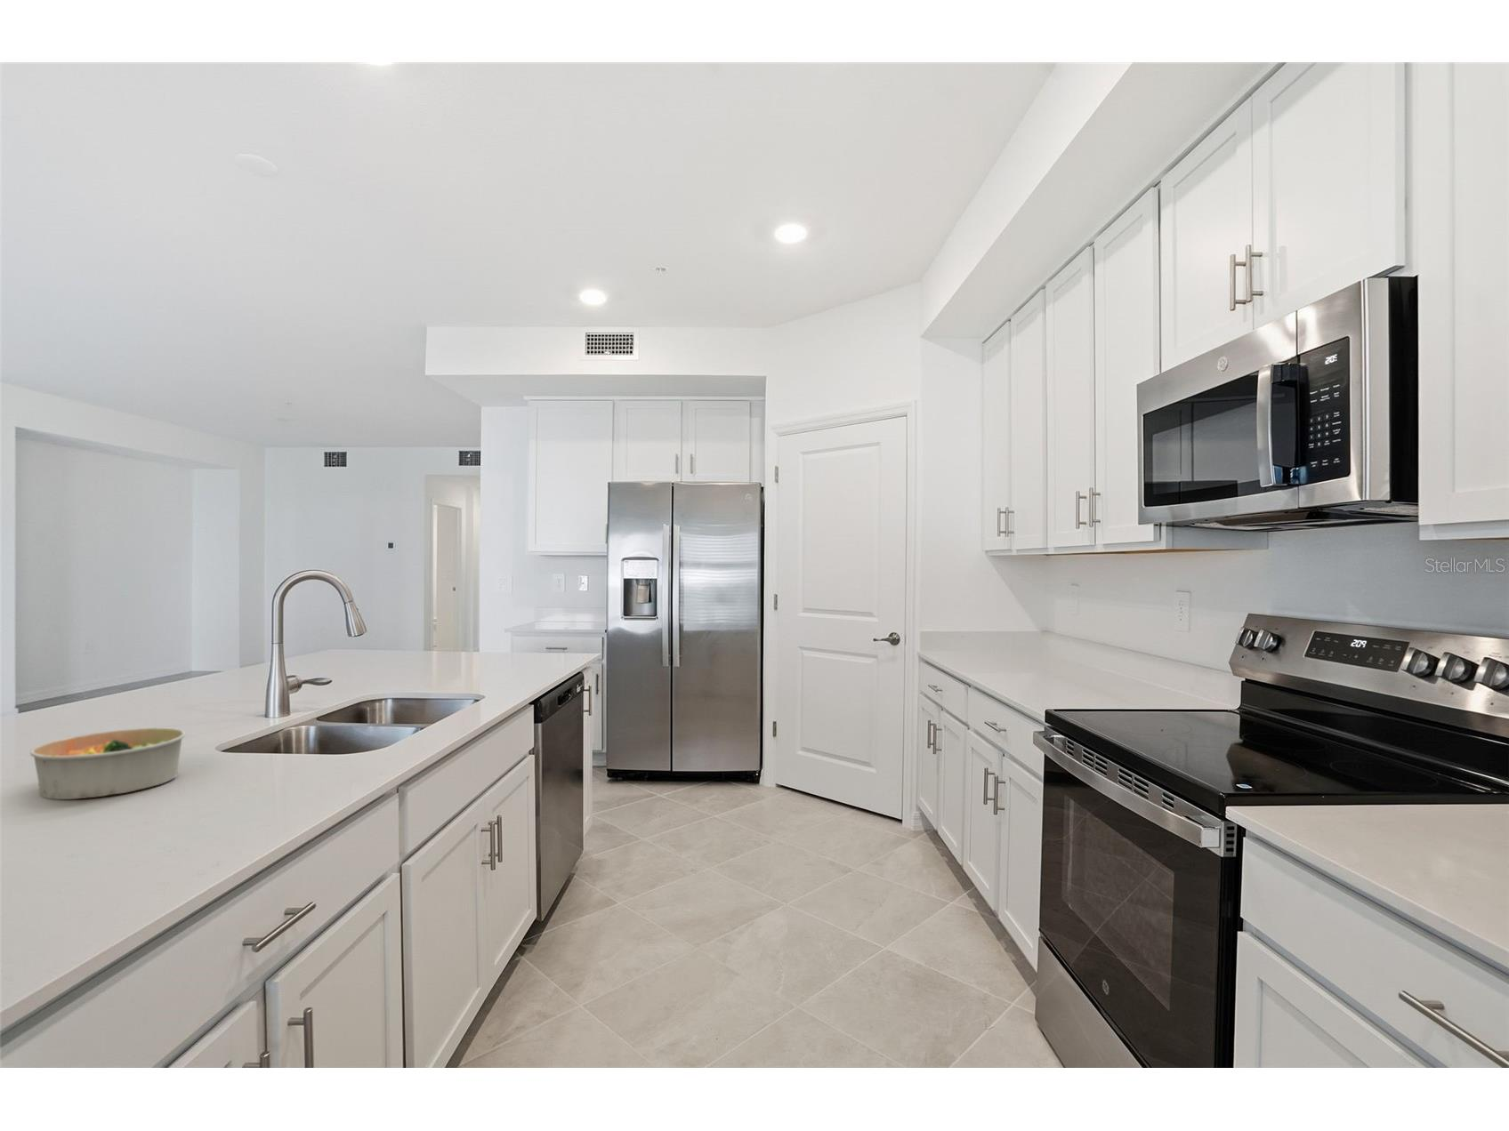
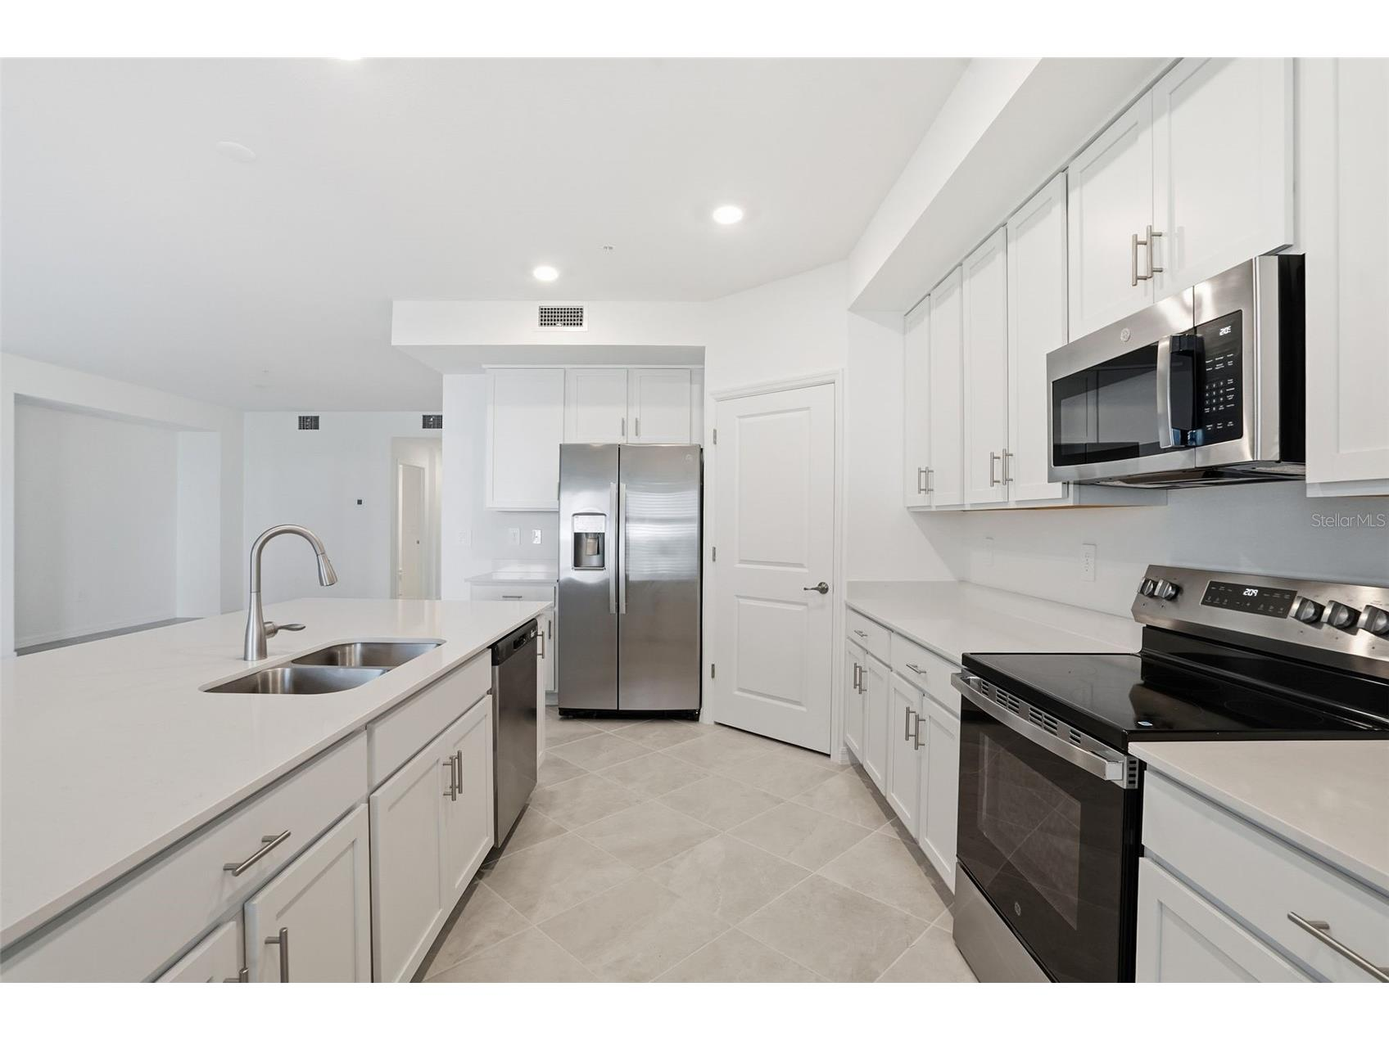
- bowl [30,726,187,801]
